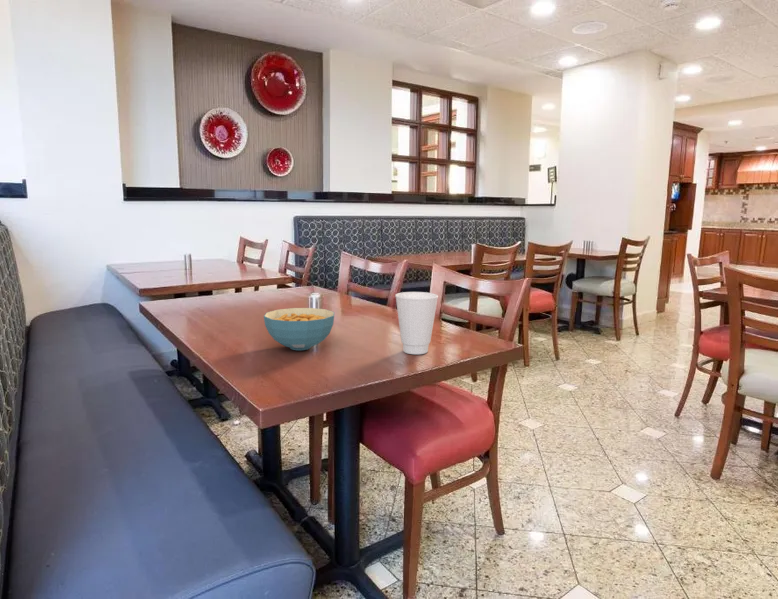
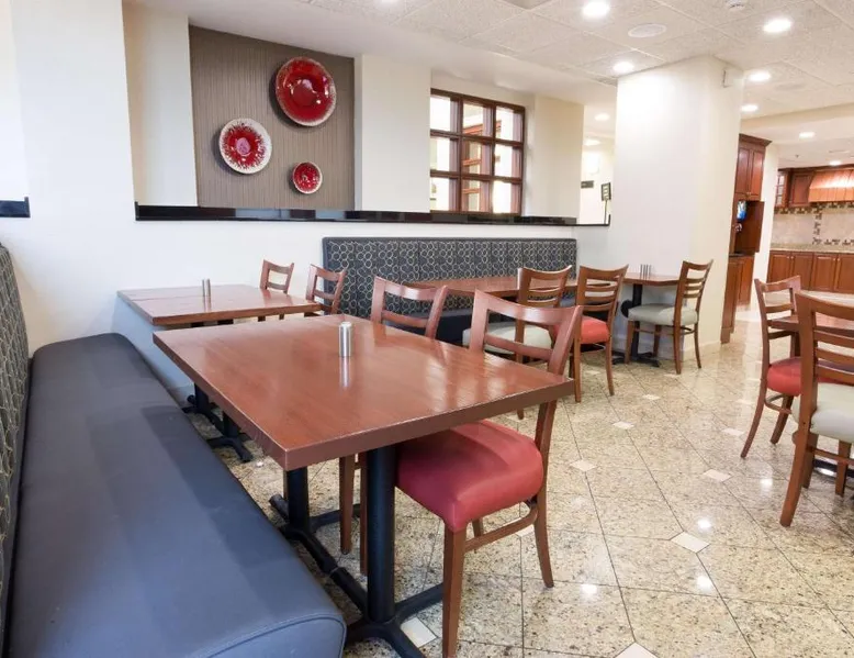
- cereal bowl [263,307,335,351]
- cup [394,291,439,355]
